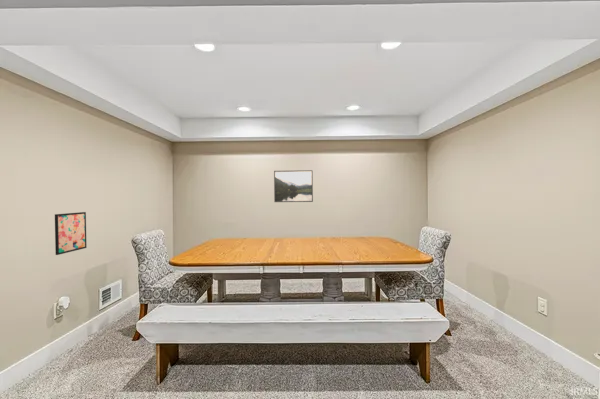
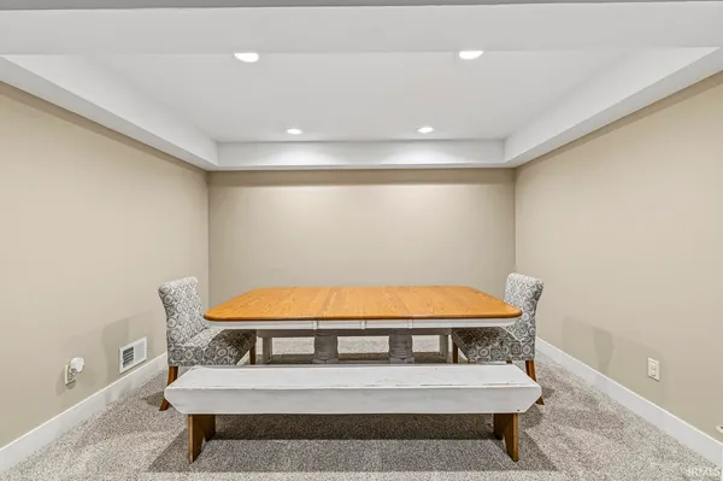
- wall art [54,211,88,256]
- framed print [273,169,314,203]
